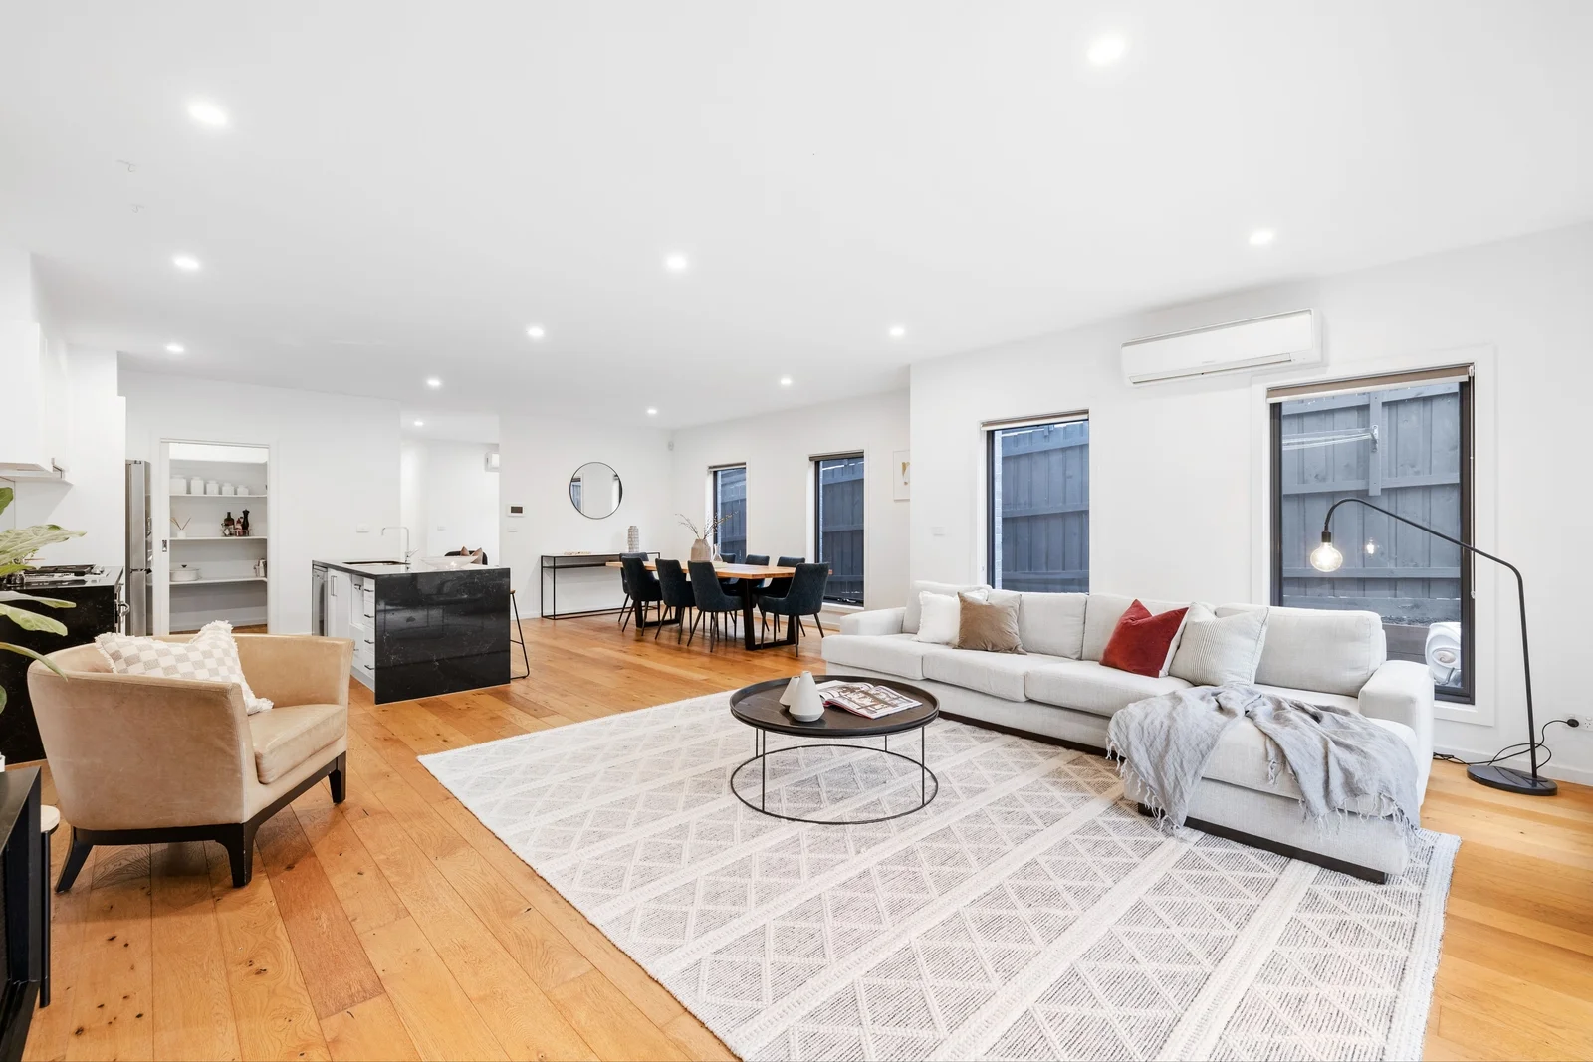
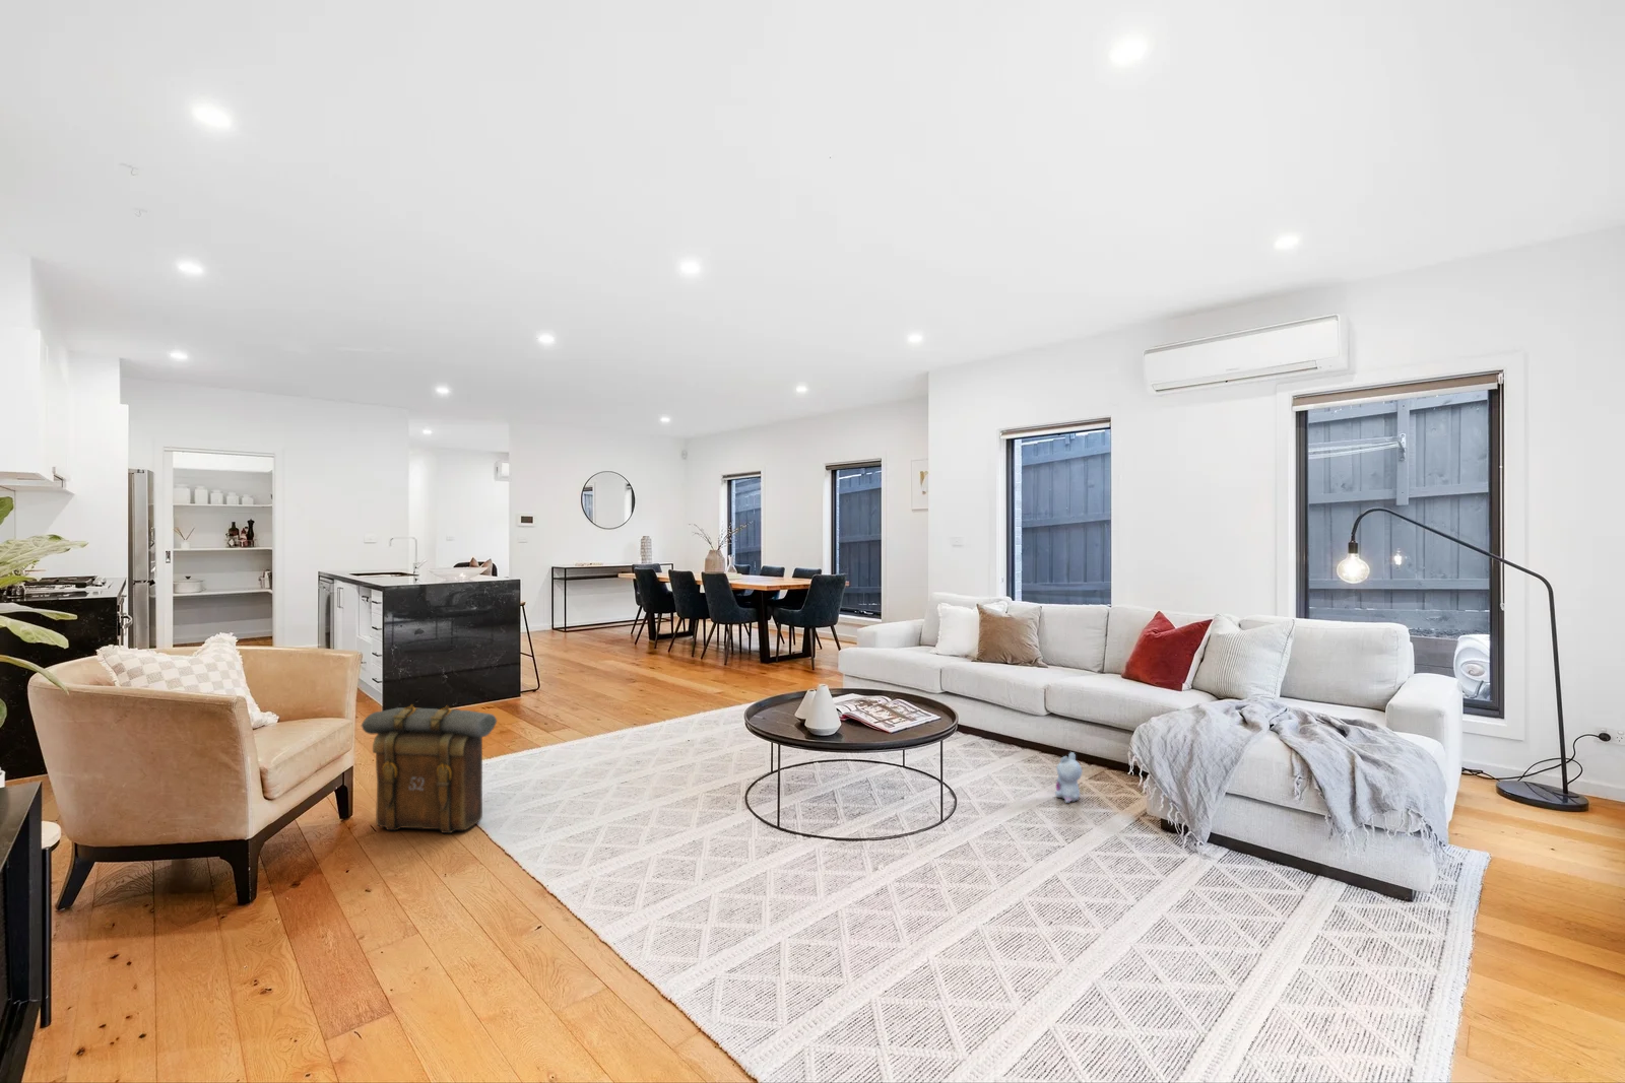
+ plush toy [1054,751,1083,804]
+ backpack [360,703,498,834]
